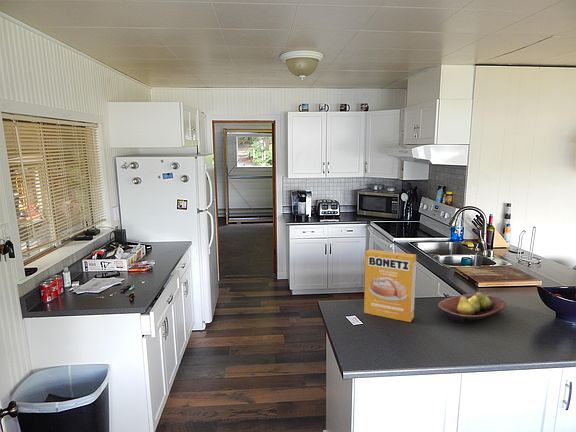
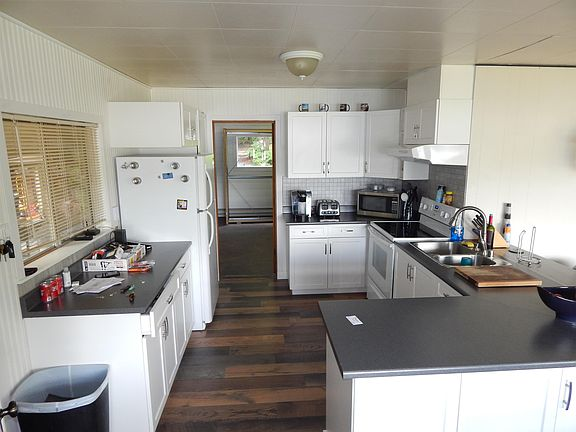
- cereal box [363,248,417,323]
- fruit bowl [437,291,508,323]
